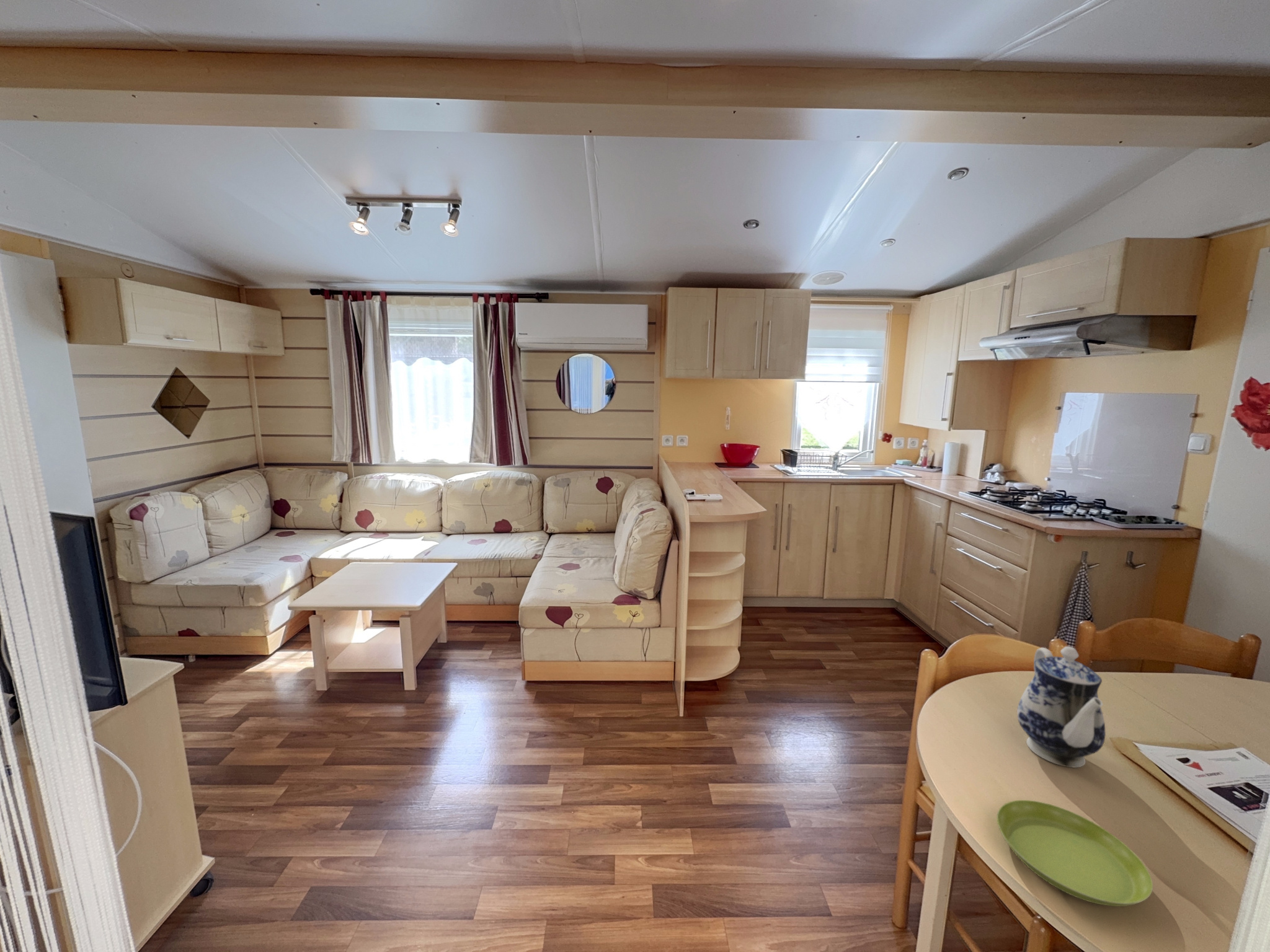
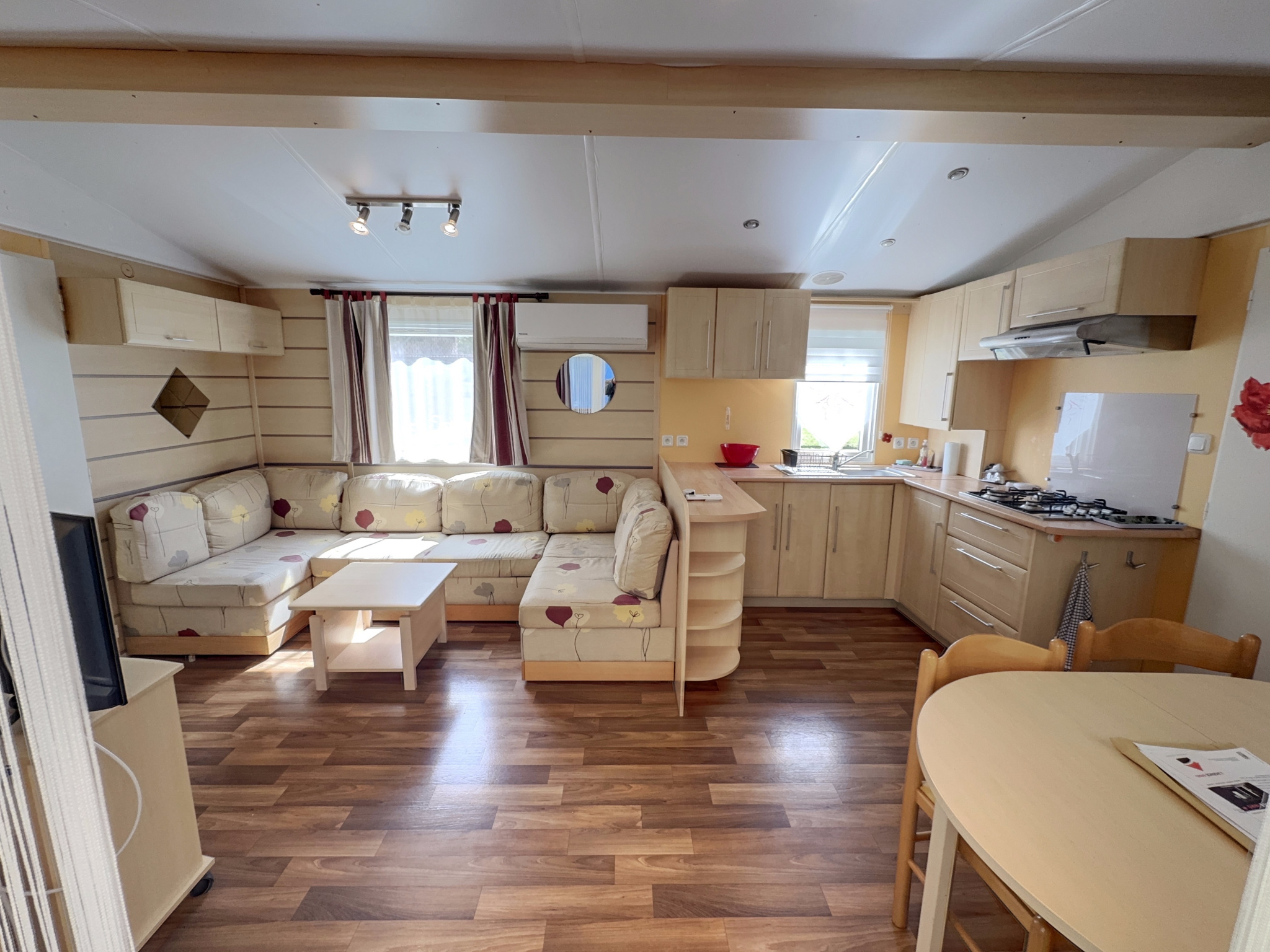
- teapot [1016,646,1106,769]
- saucer [996,800,1153,907]
